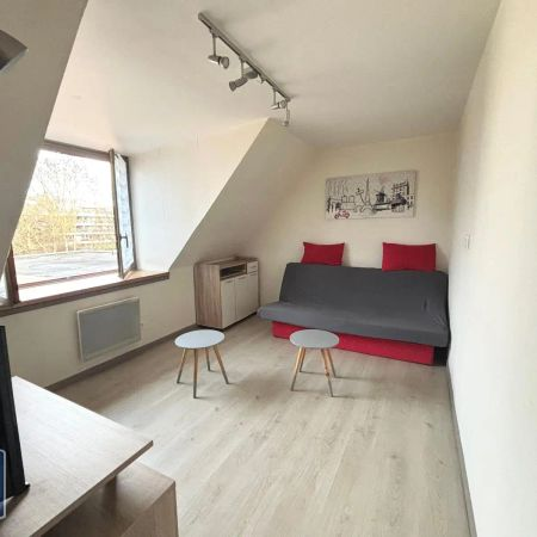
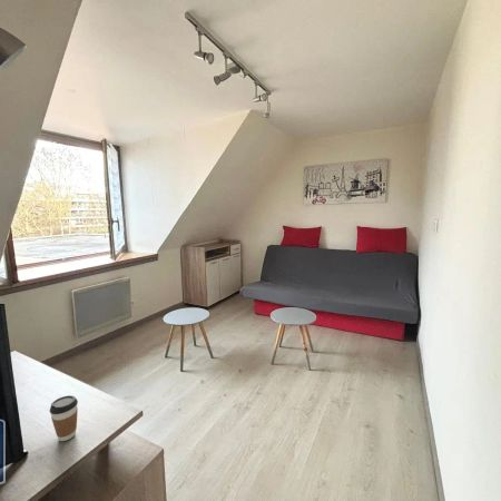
+ coffee cup [49,394,79,442]
